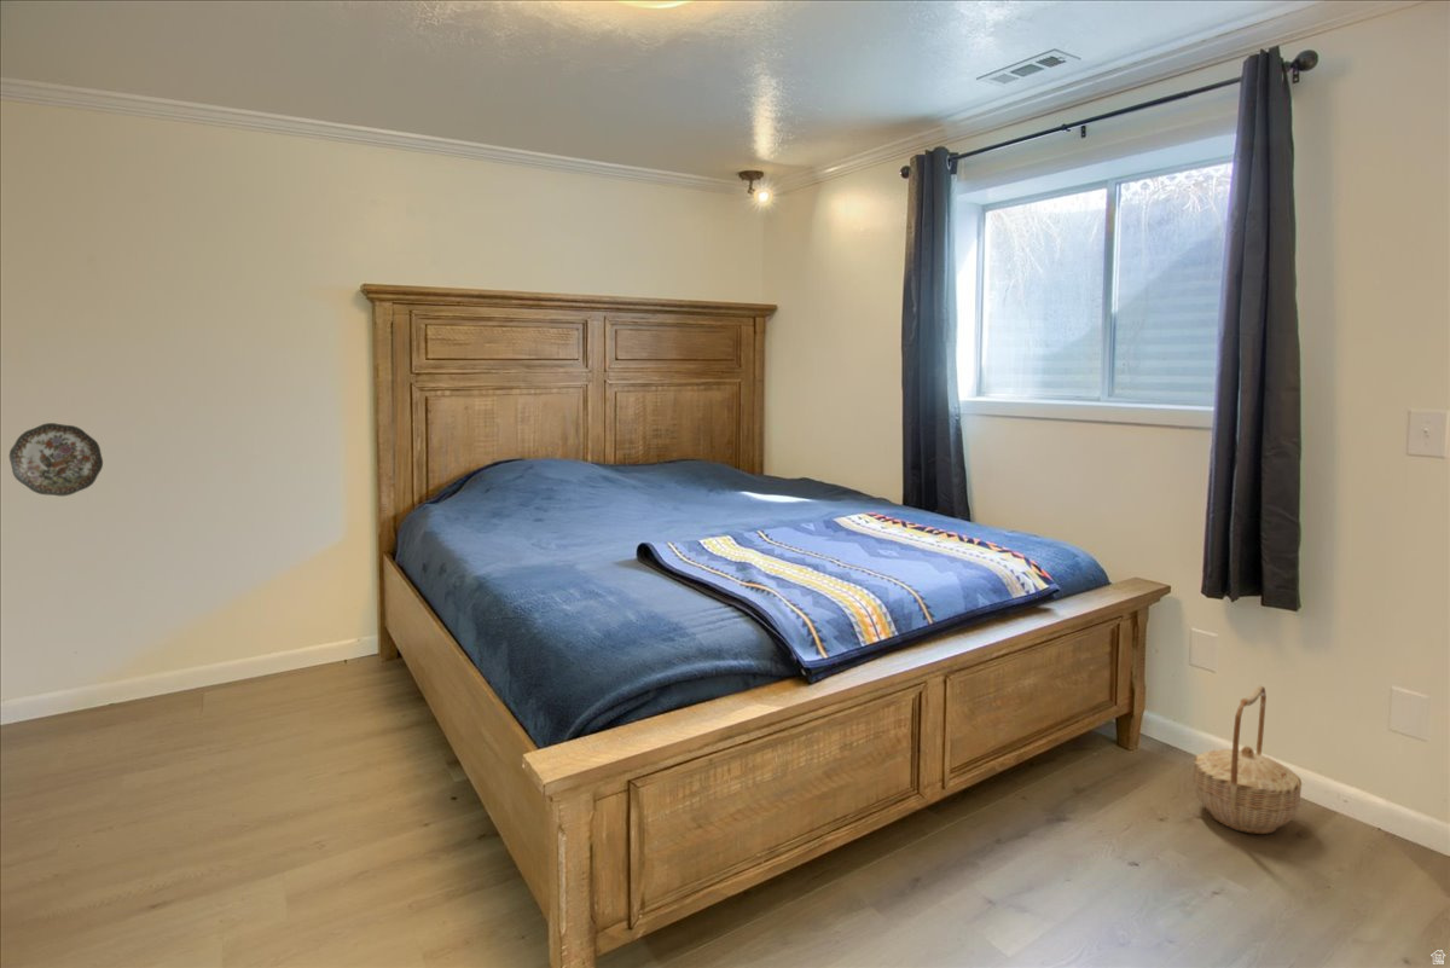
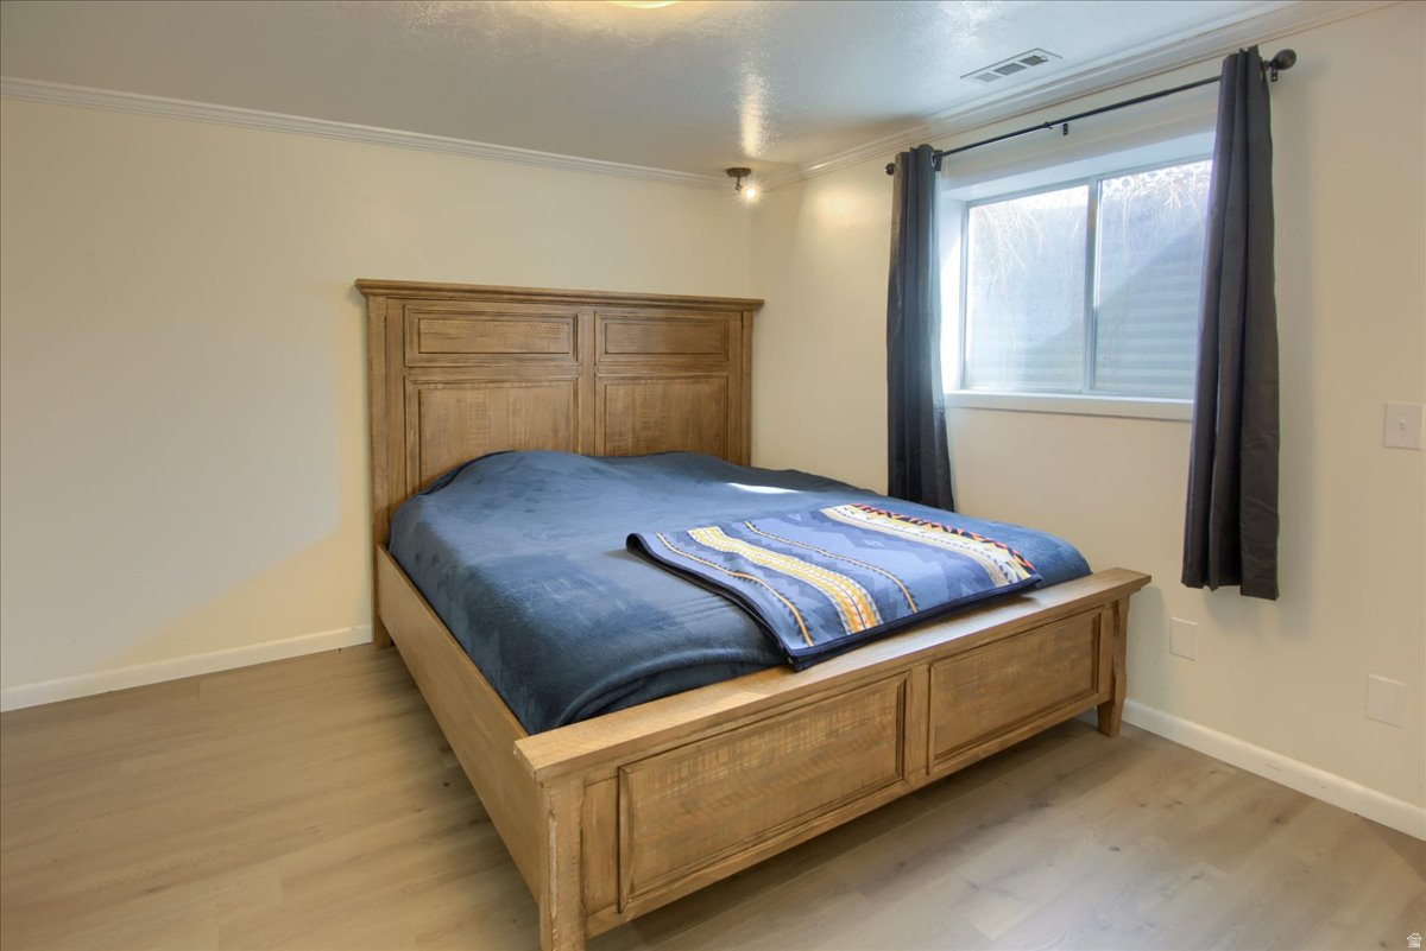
- basket [1193,685,1303,835]
- decorative plate [8,422,104,497]
